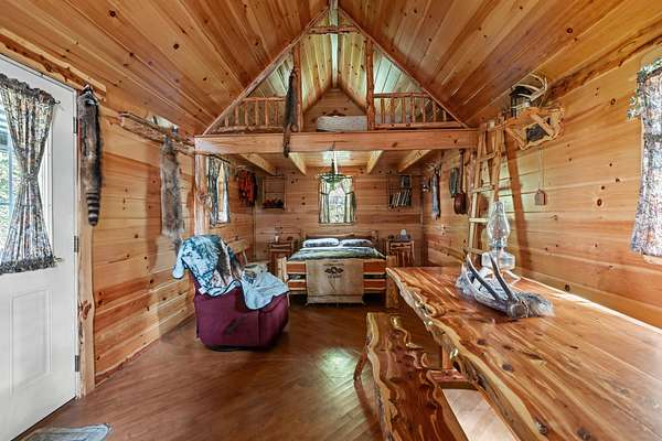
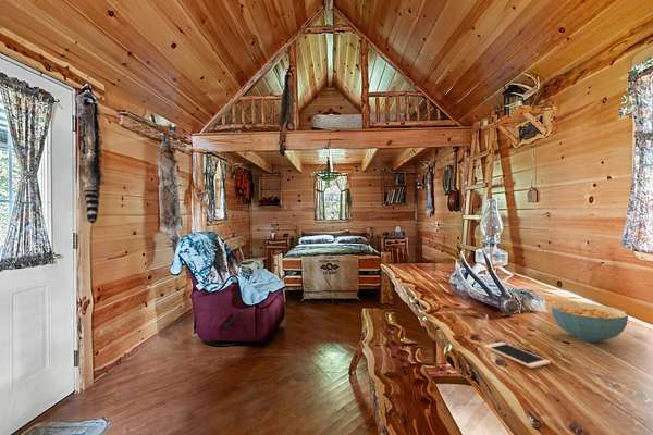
+ cell phone [483,340,552,369]
+ cereal bowl [551,301,629,344]
